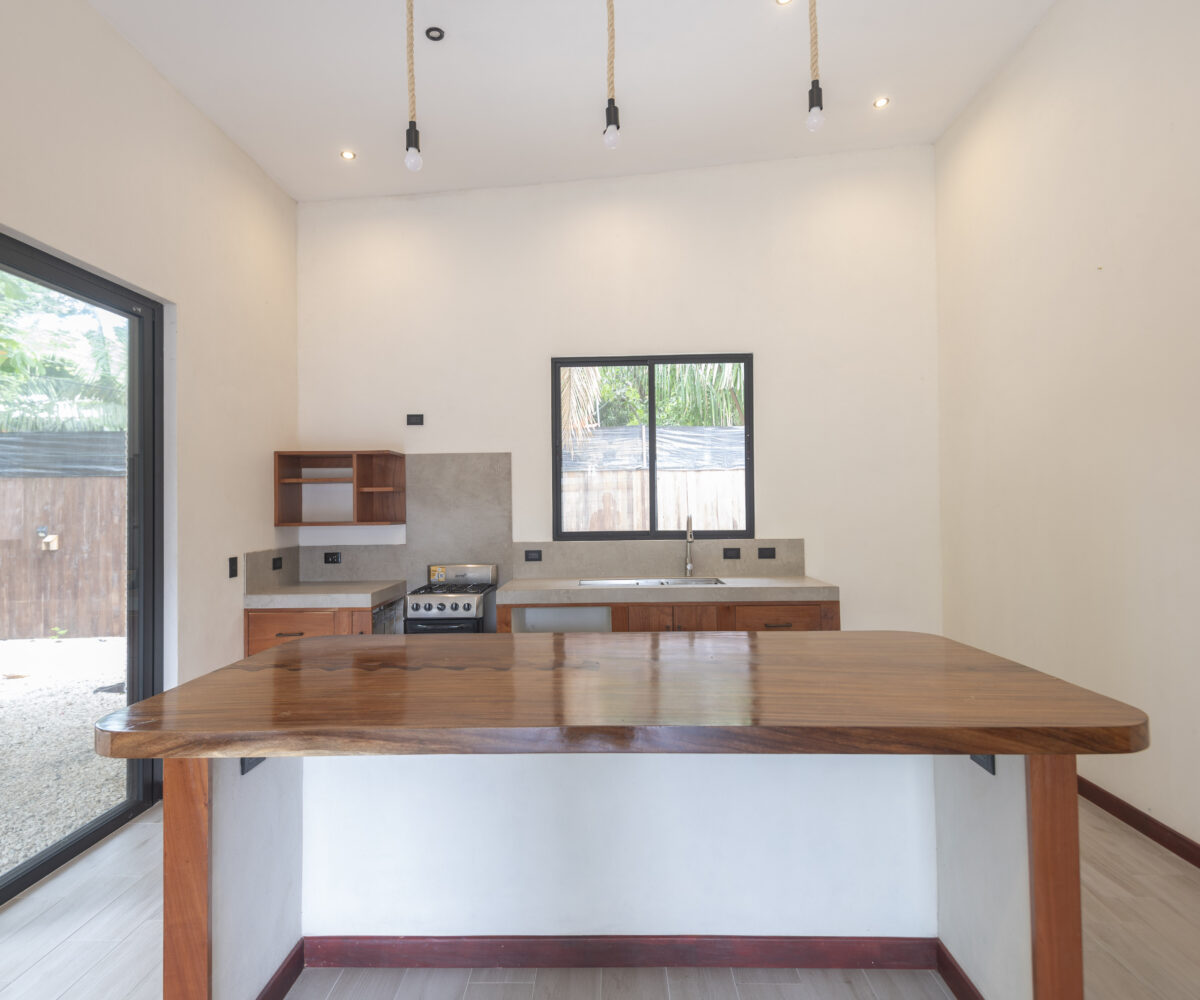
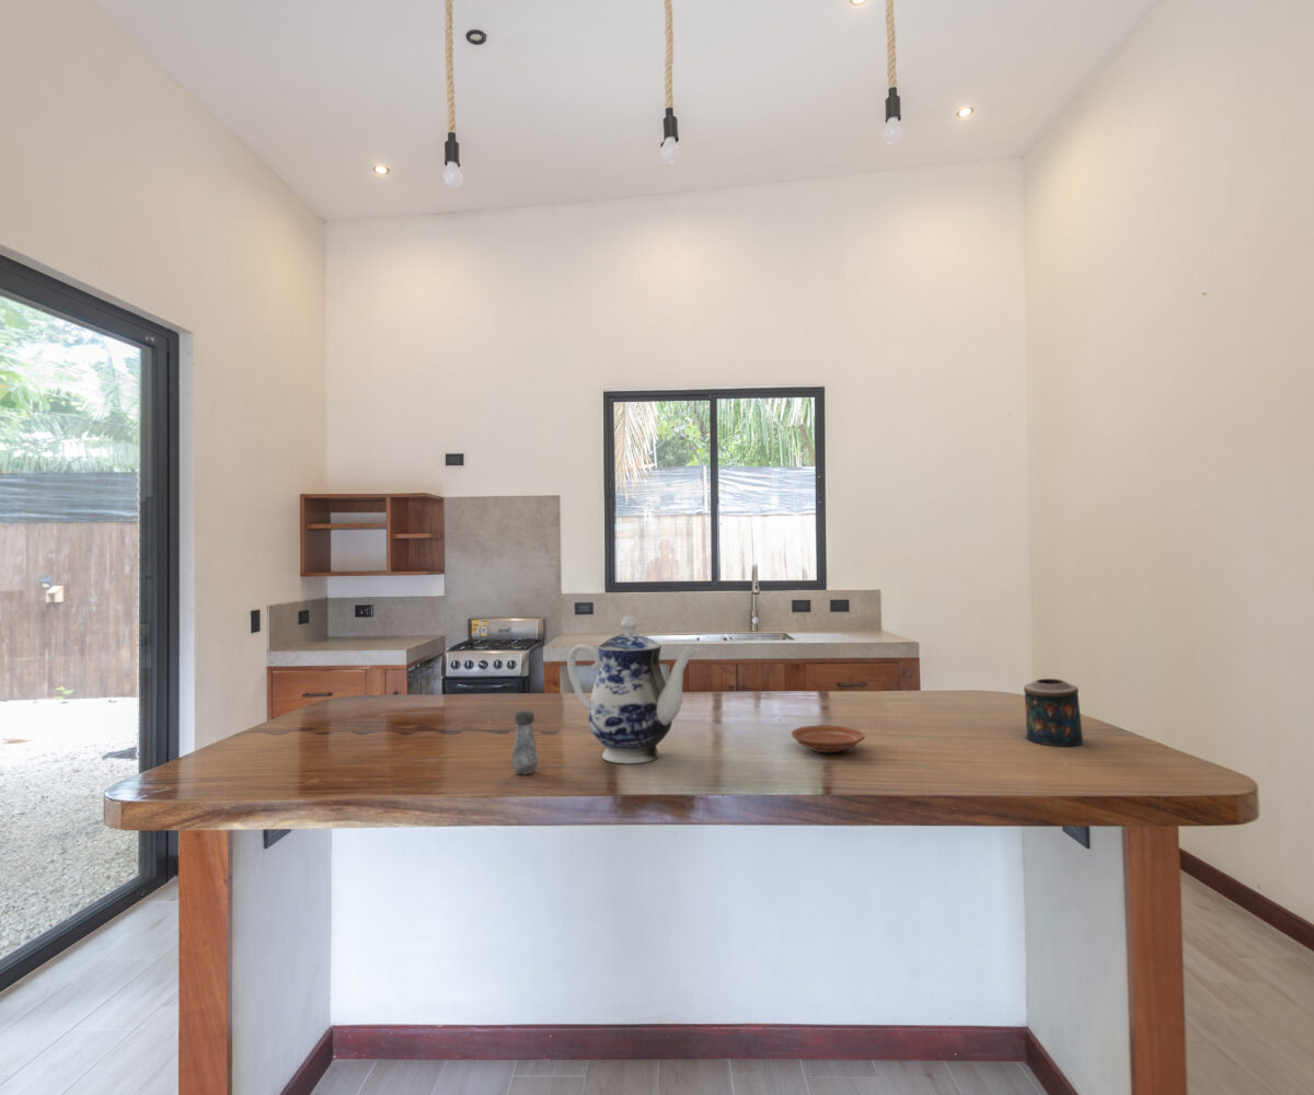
+ plate [791,724,866,753]
+ candle [1023,678,1085,748]
+ salt shaker [510,710,540,775]
+ teapot [566,615,699,764]
